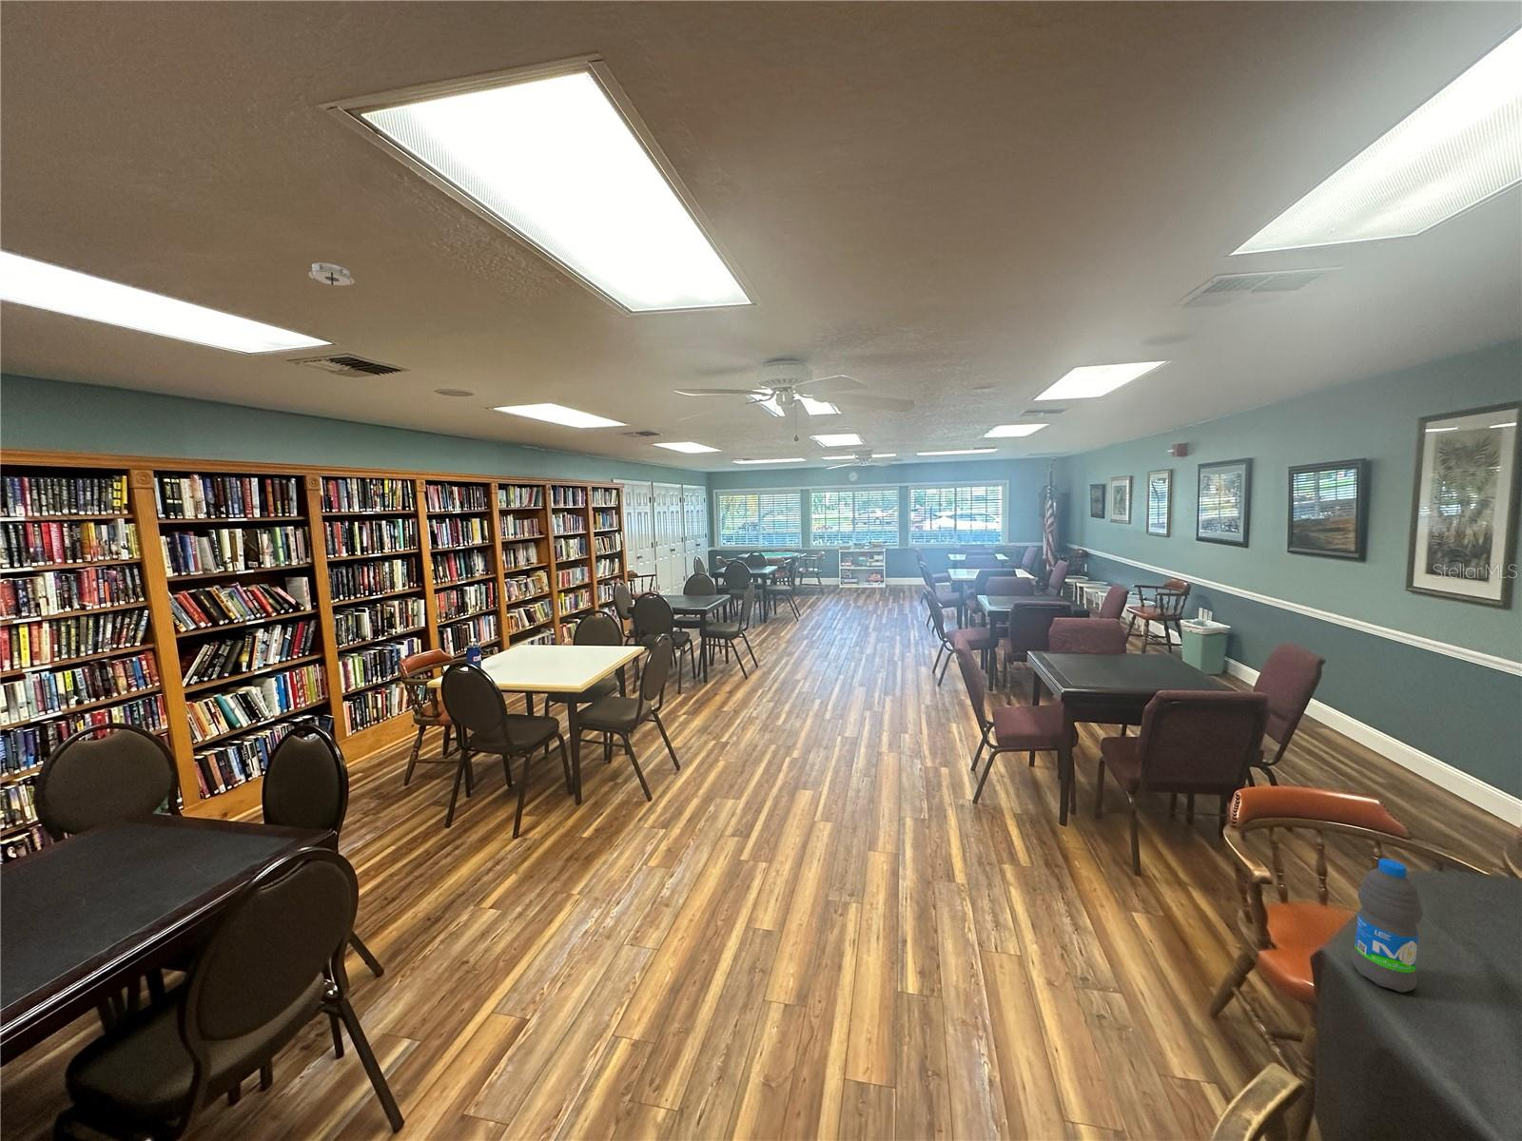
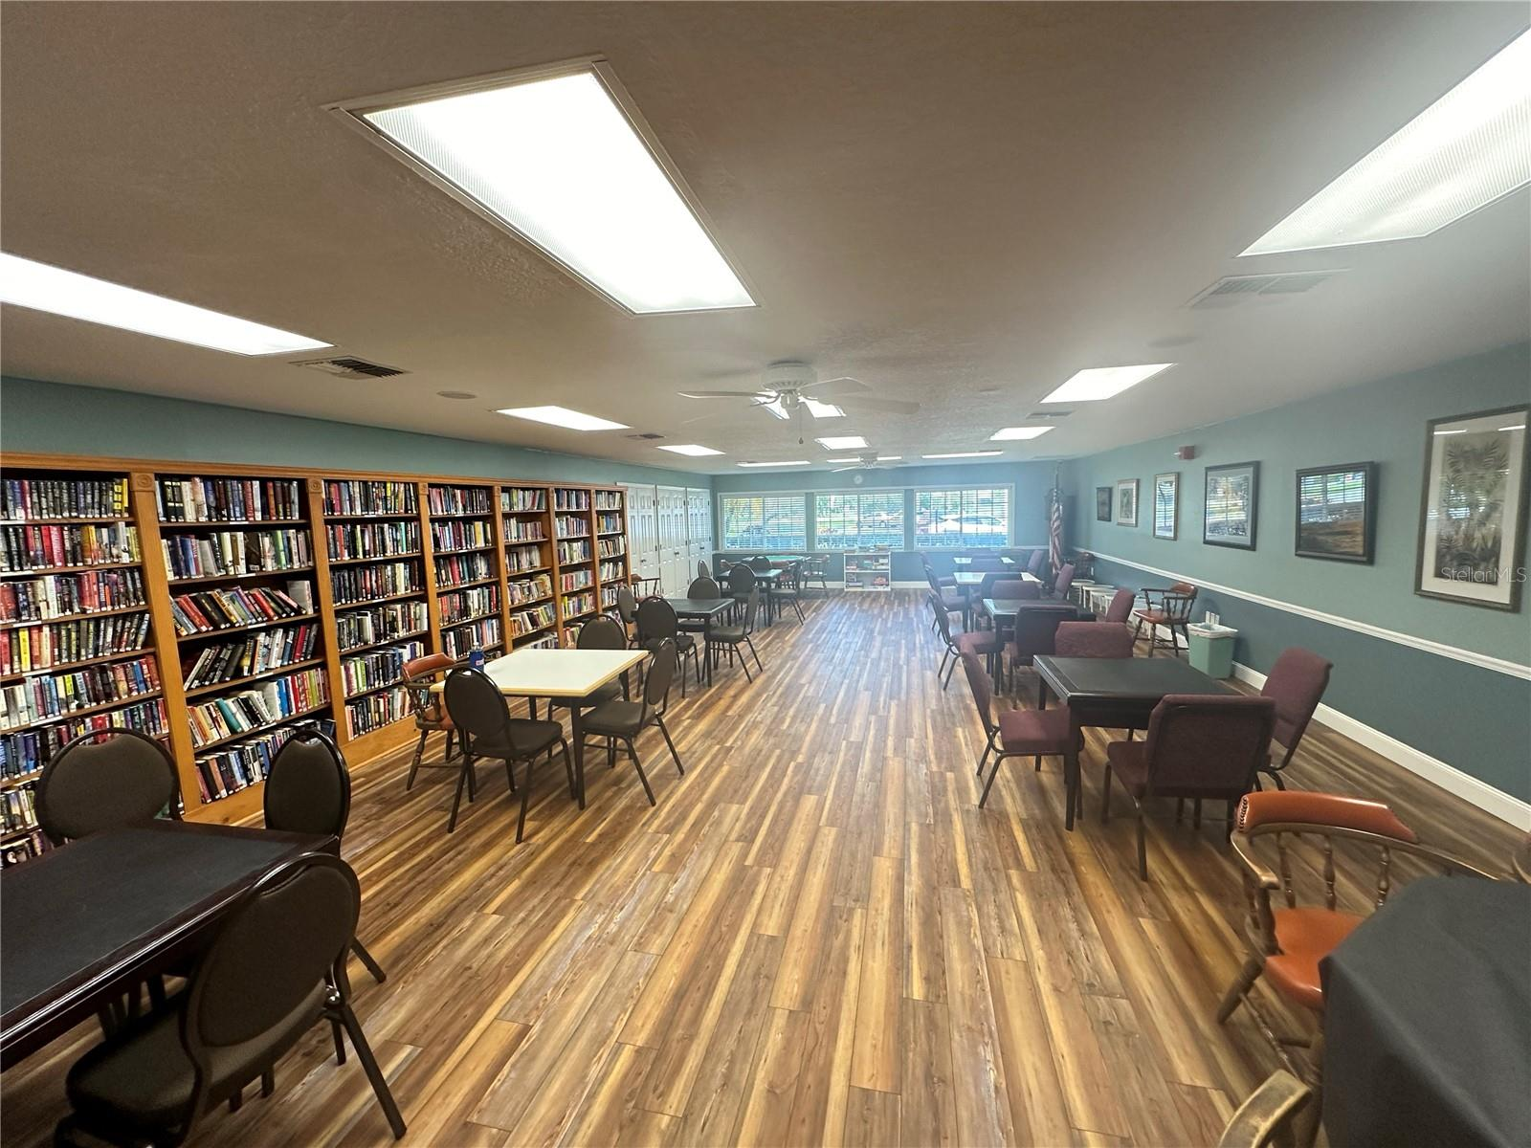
- smoke detector [307,261,356,286]
- water bottle [1351,858,1423,992]
